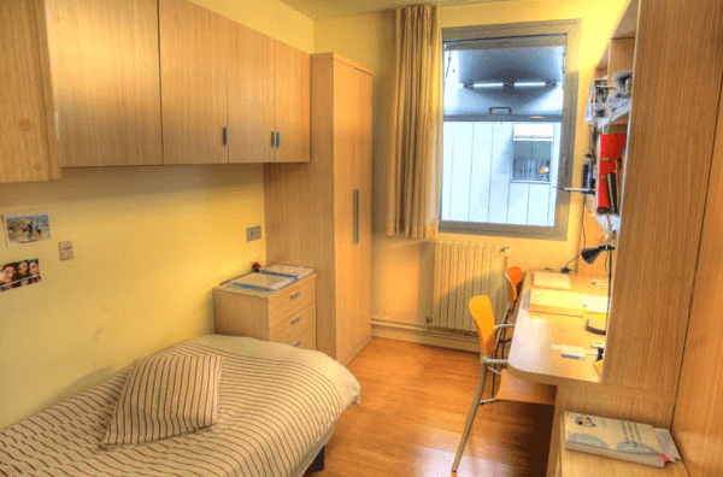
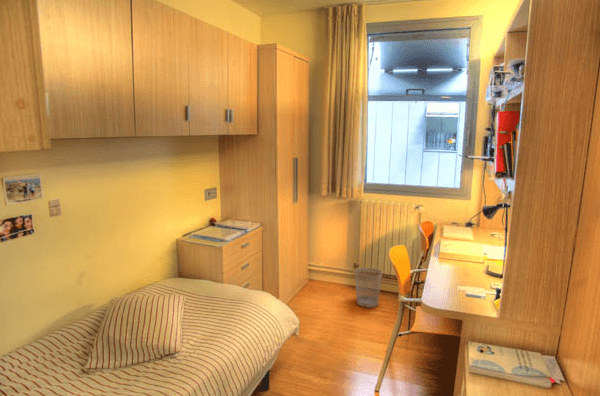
+ wastebasket [354,267,383,308]
